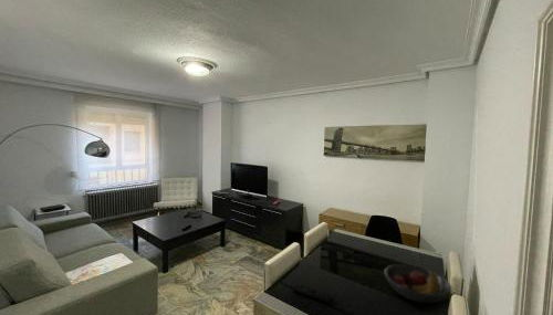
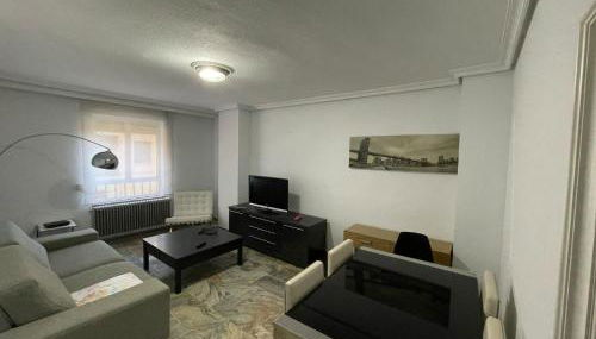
- fruit bowl [383,263,453,304]
- remote control [292,283,332,304]
